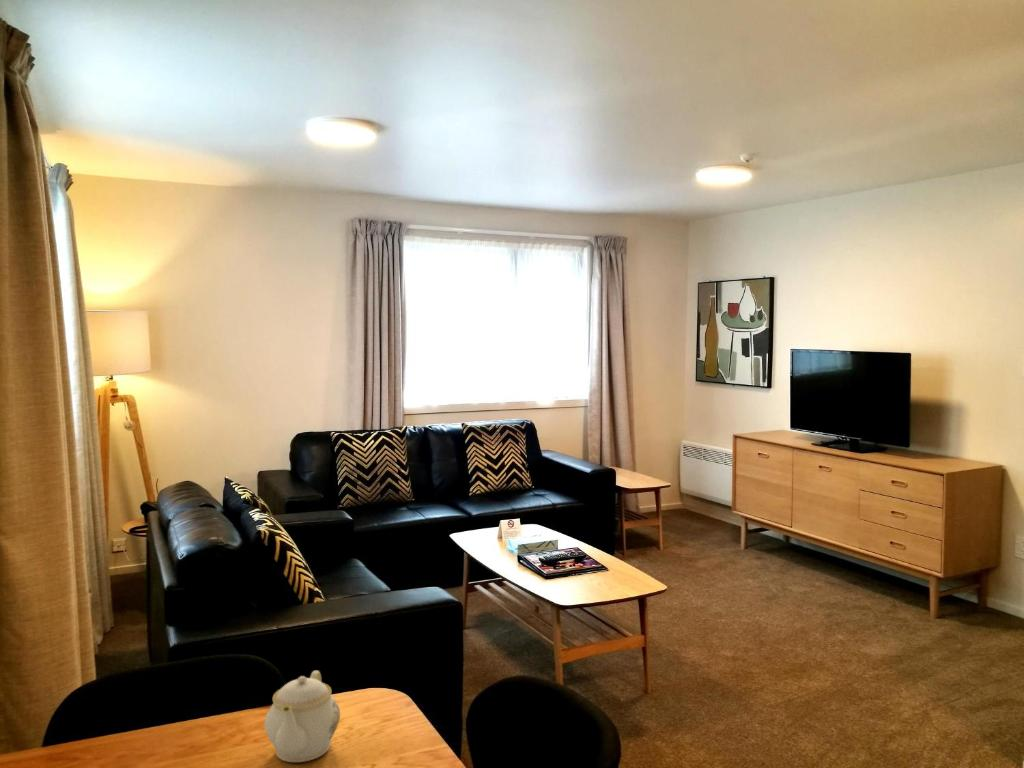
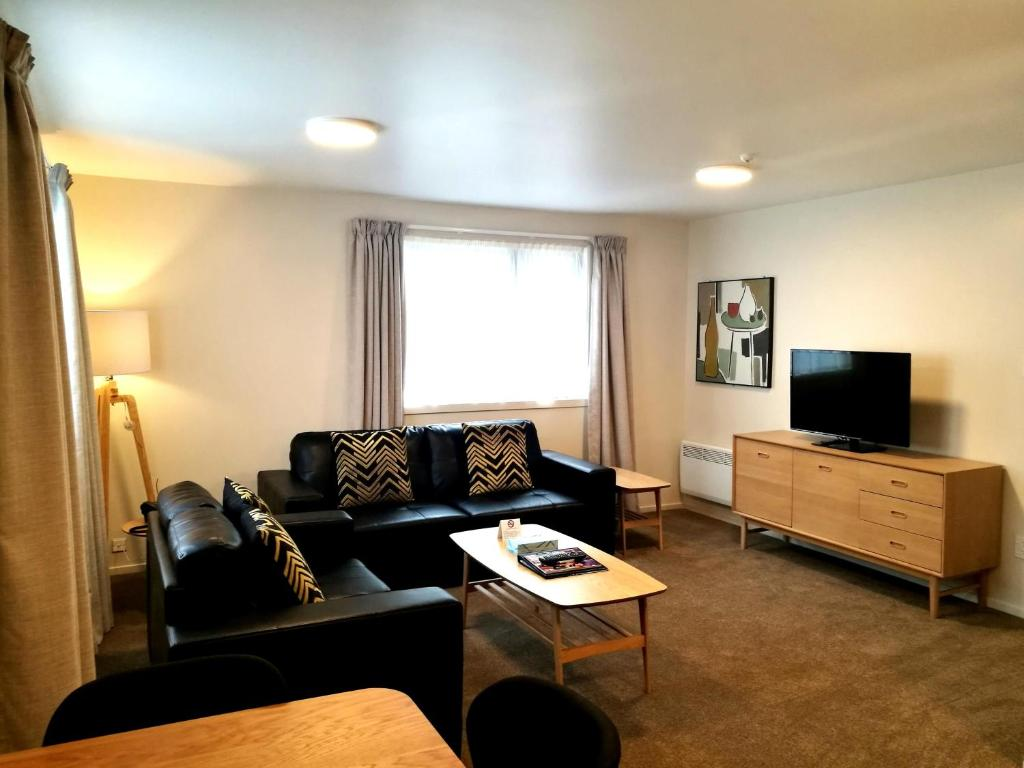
- teapot [264,670,341,763]
